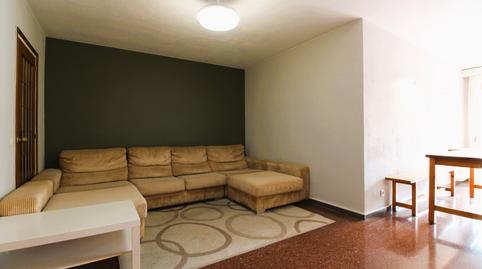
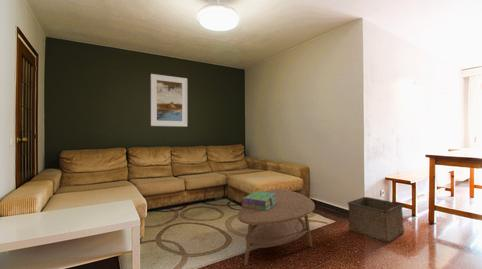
+ storage bin [347,196,405,244]
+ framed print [150,73,188,127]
+ stack of books [241,190,277,211]
+ coffee table [237,188,316,267]
